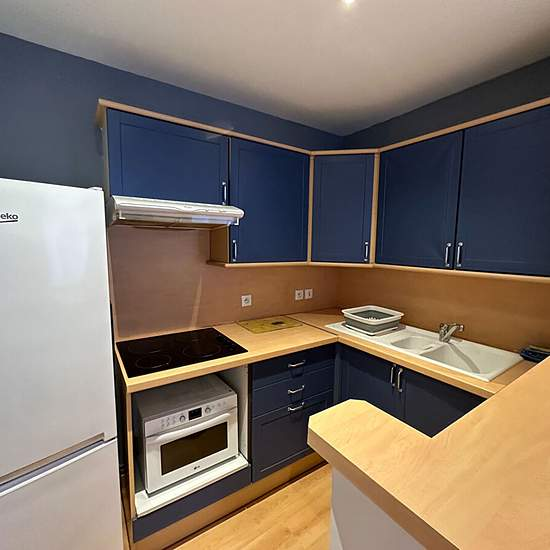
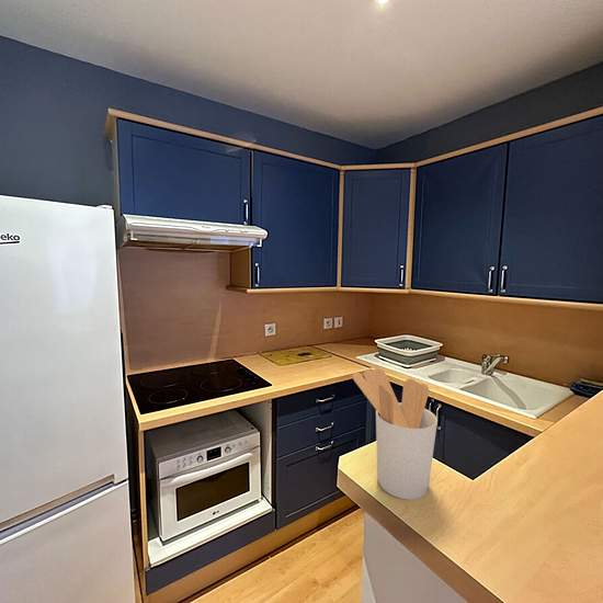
+ utensil holder [351,367,439,501]
